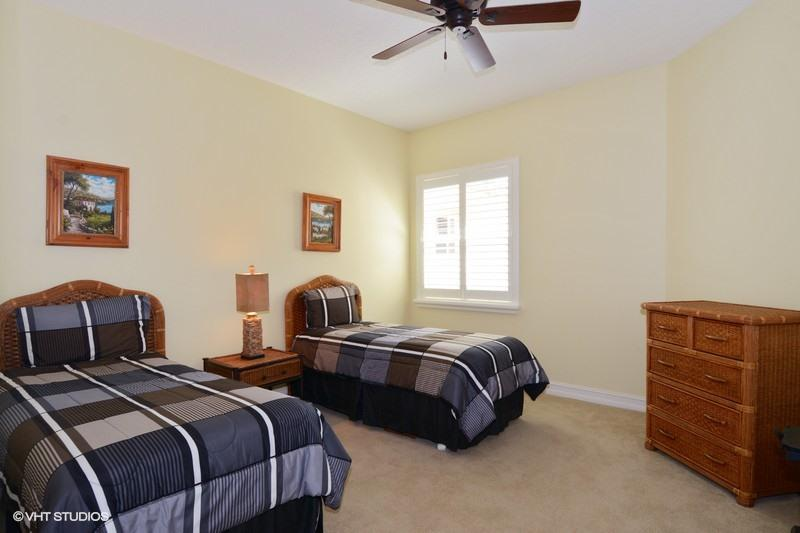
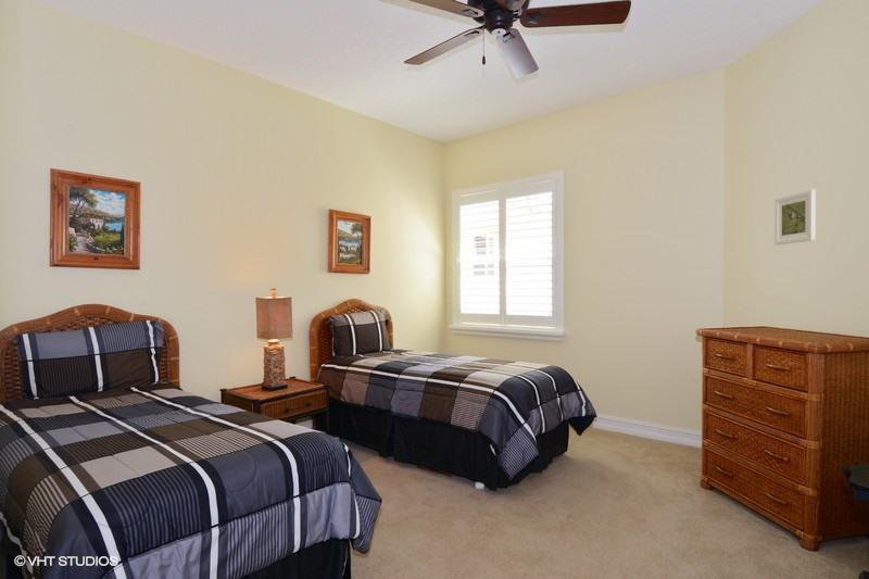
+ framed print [773,188,817,246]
